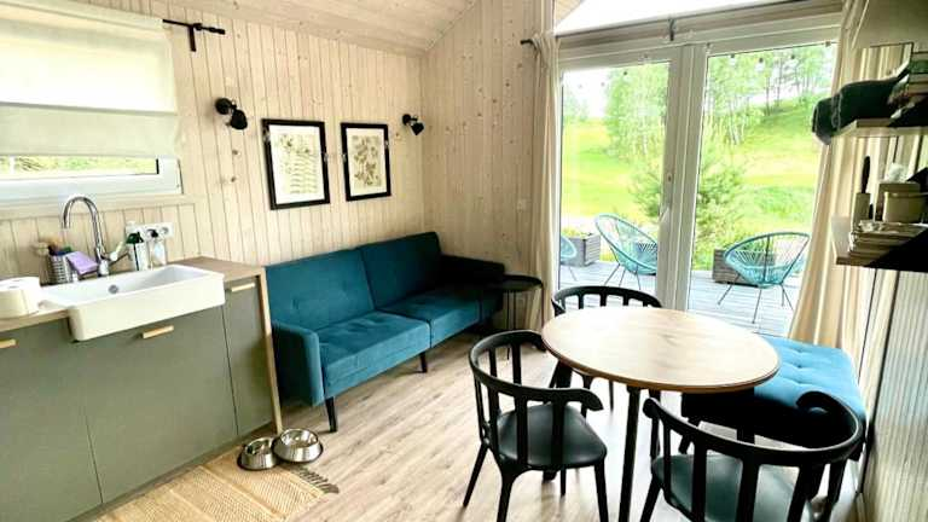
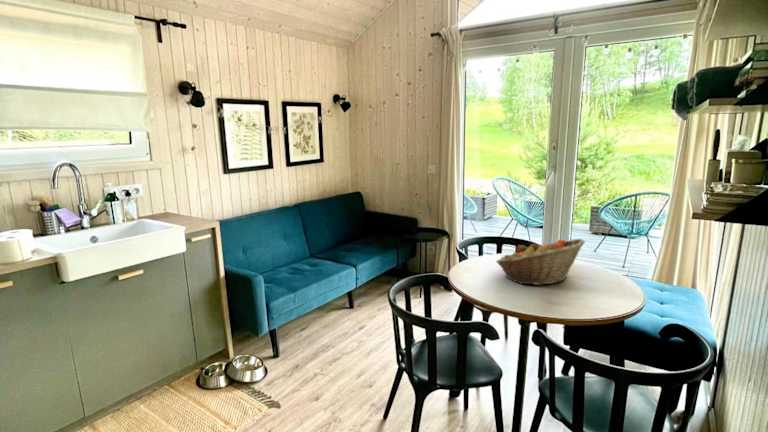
+ fruit basket [496,238,586,286]
